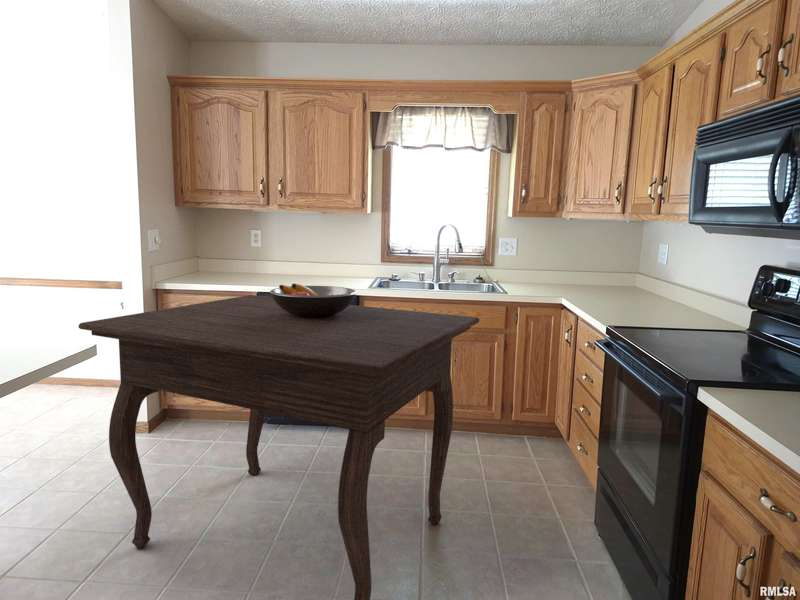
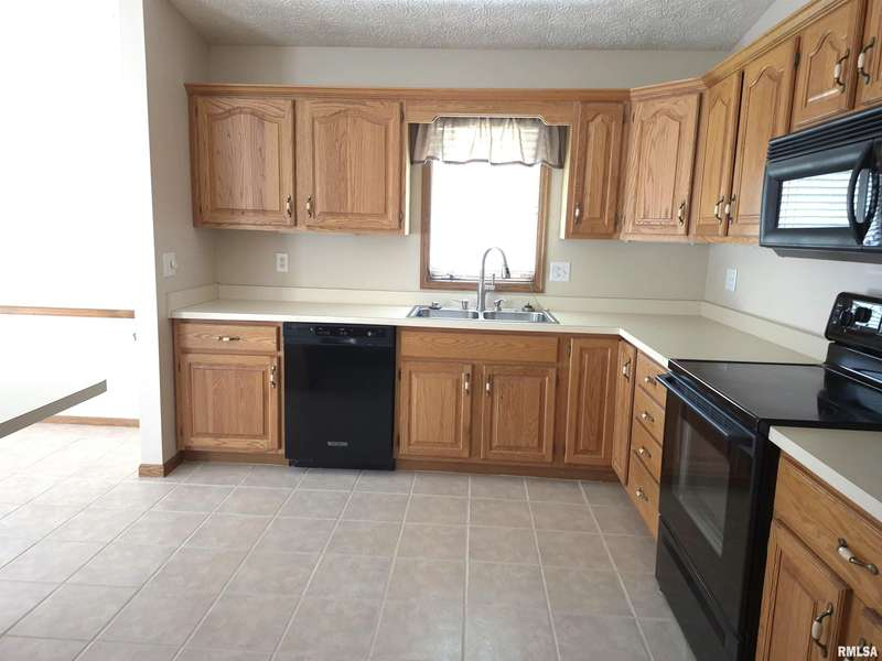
- fruit bowl [269,283,358,317]
- dining table [78,294,480,600]
